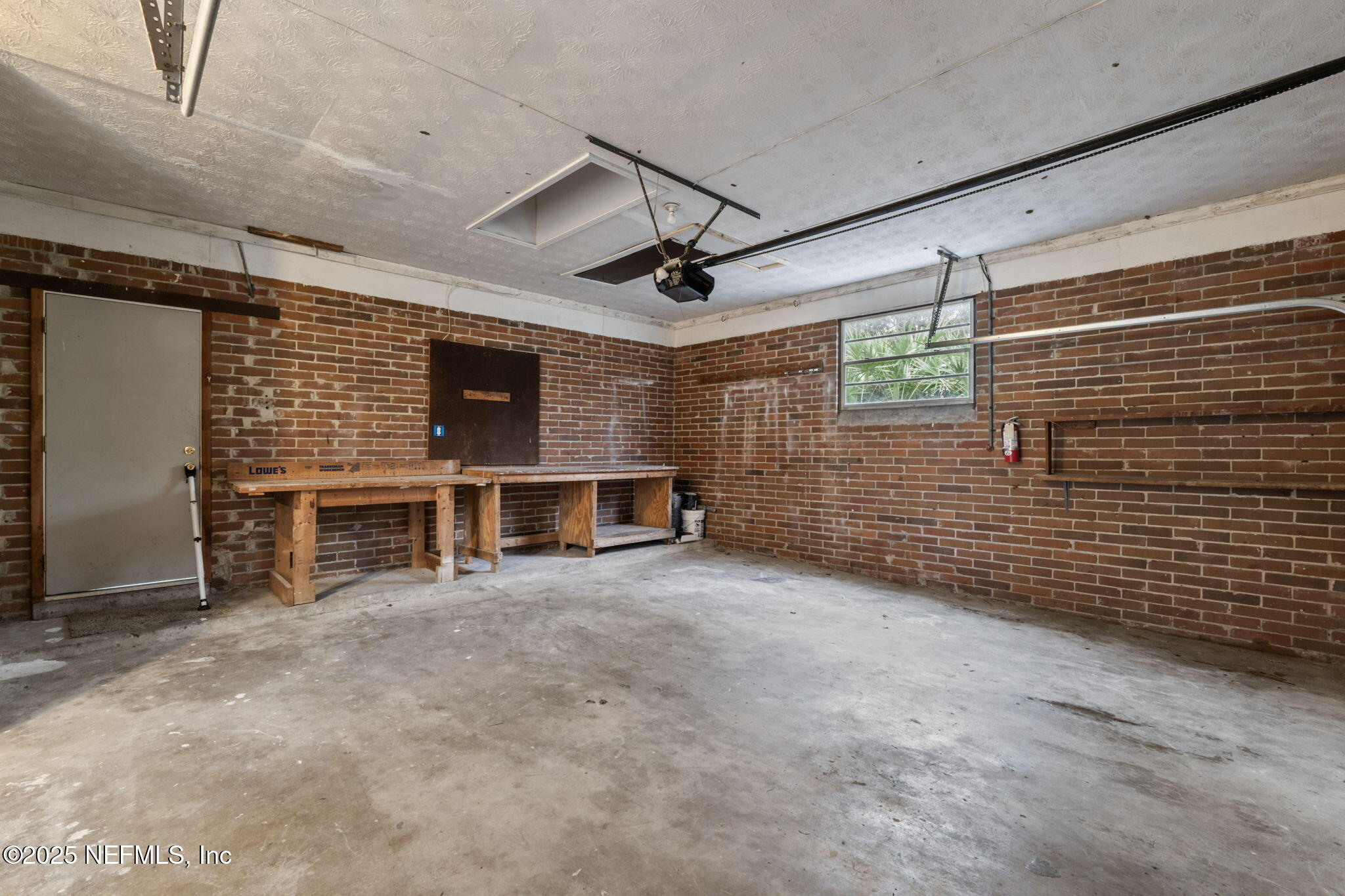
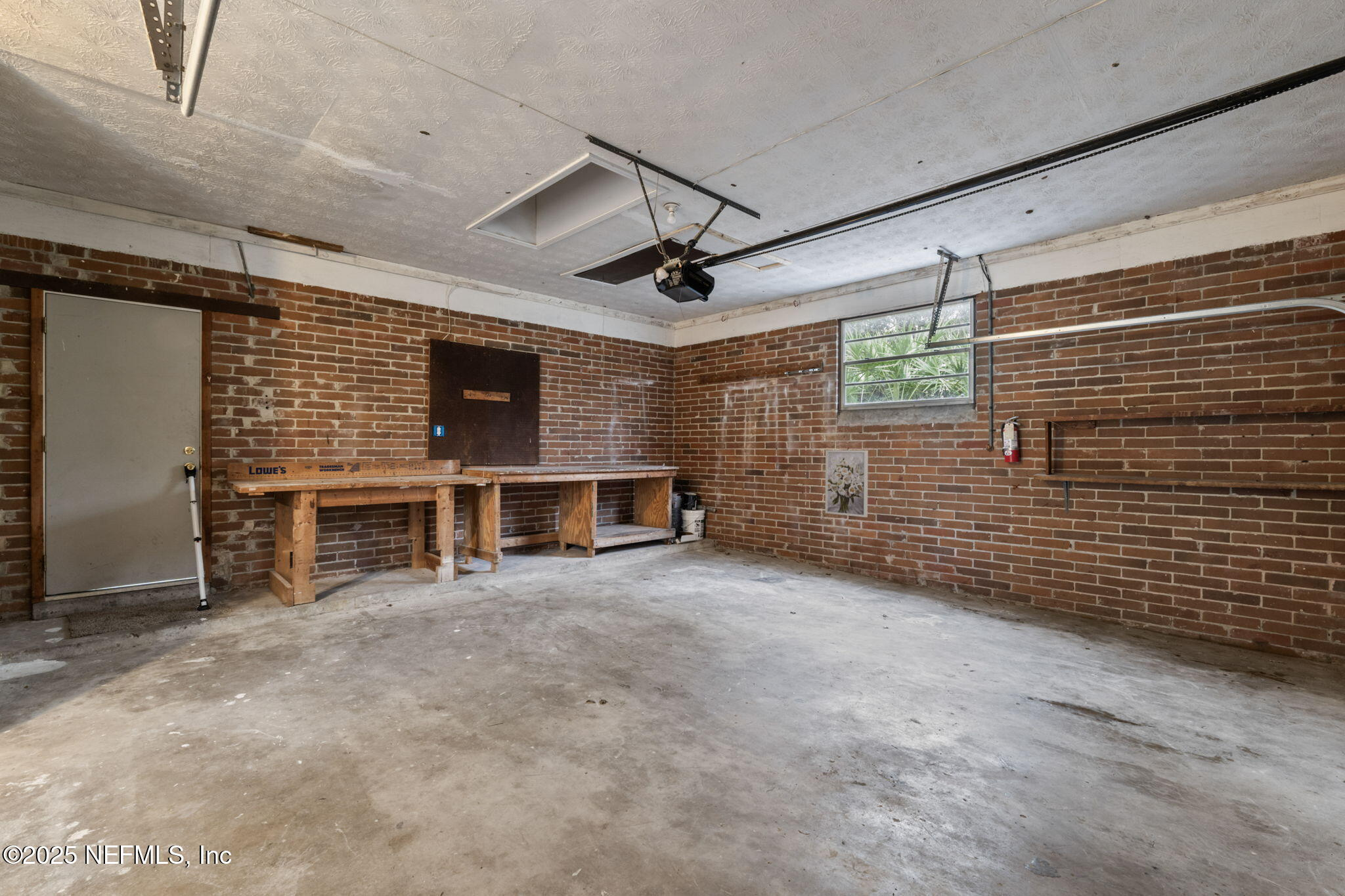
+ wall art [825,450,869,518]
